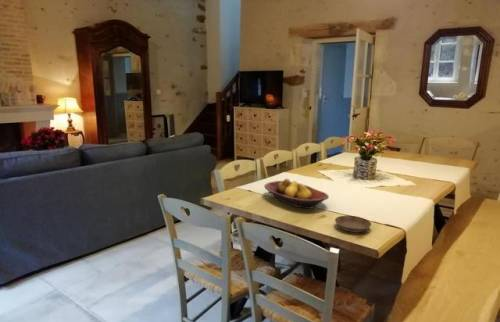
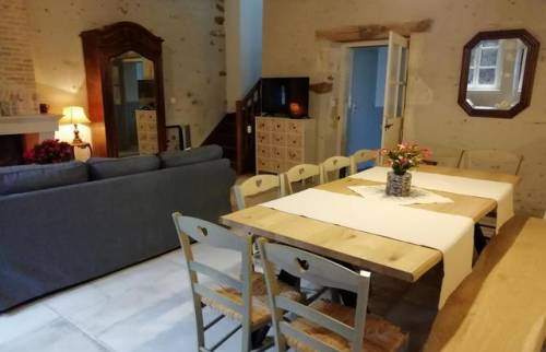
- saucer [334,215,372,233]
- fruit bowl [263,178,330,209]
